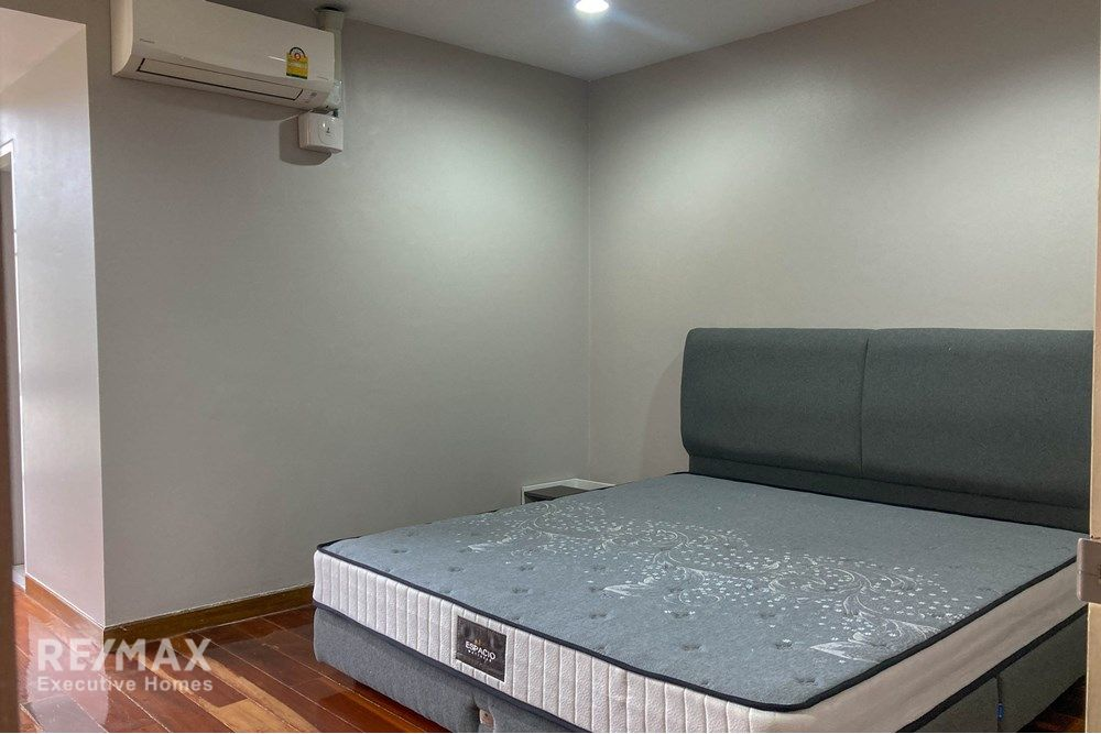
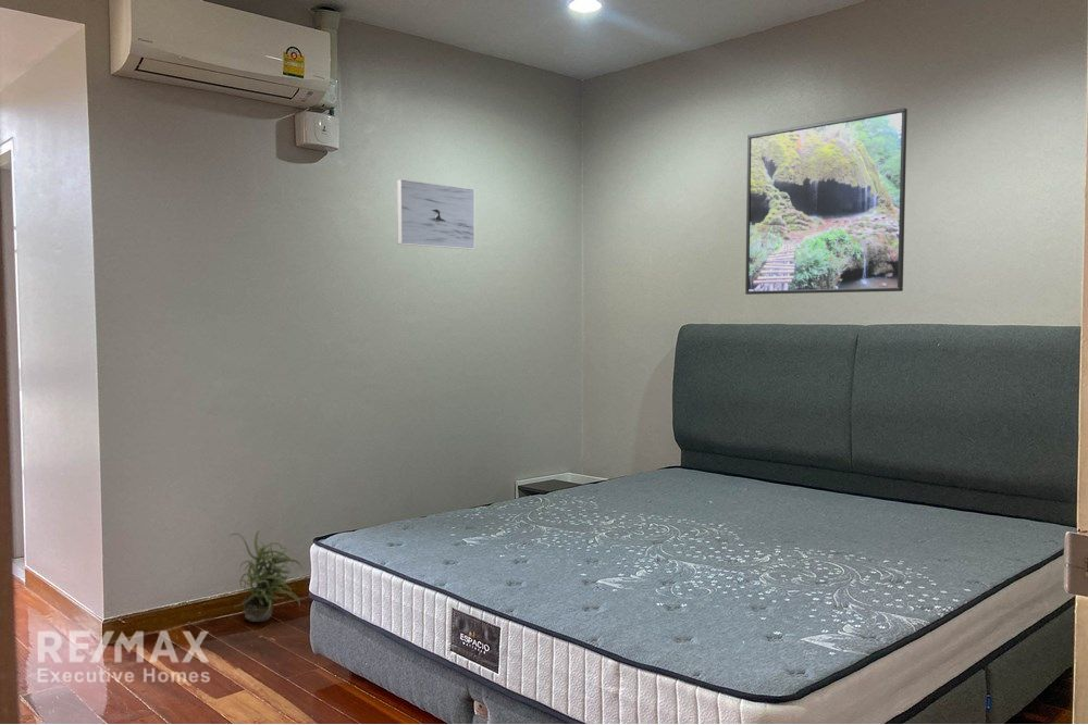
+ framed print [396,178,475,250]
+ potted plant [228,528,305,623]
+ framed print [744,107,908,296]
